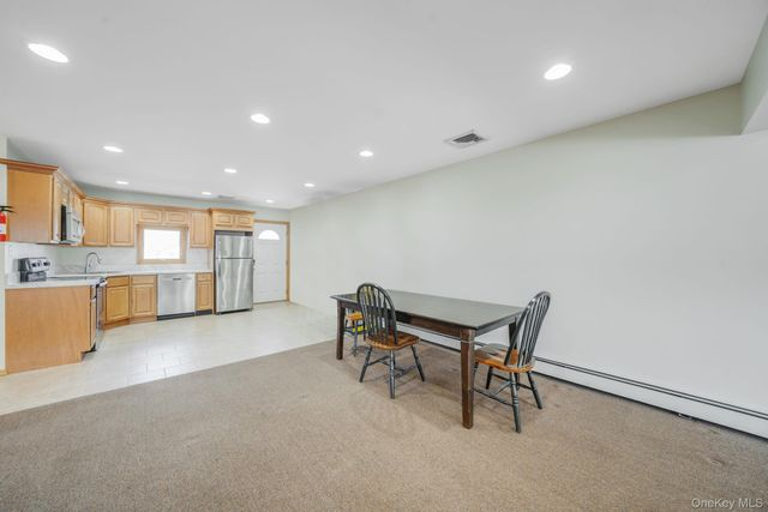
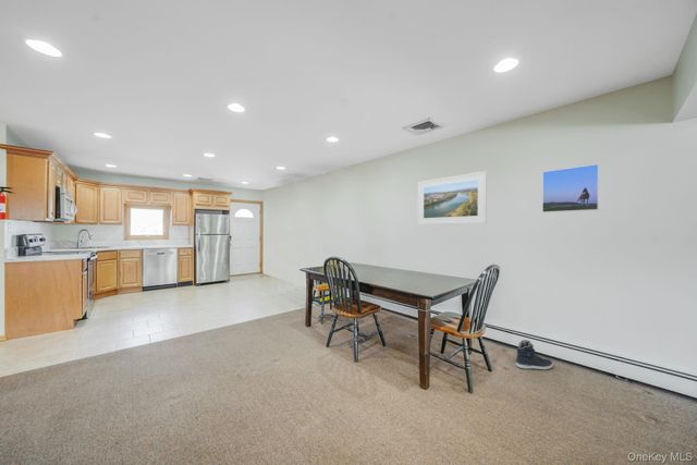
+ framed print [541,163,600,213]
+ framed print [417,170,488,225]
+ sneaker [515,339,554,371]
